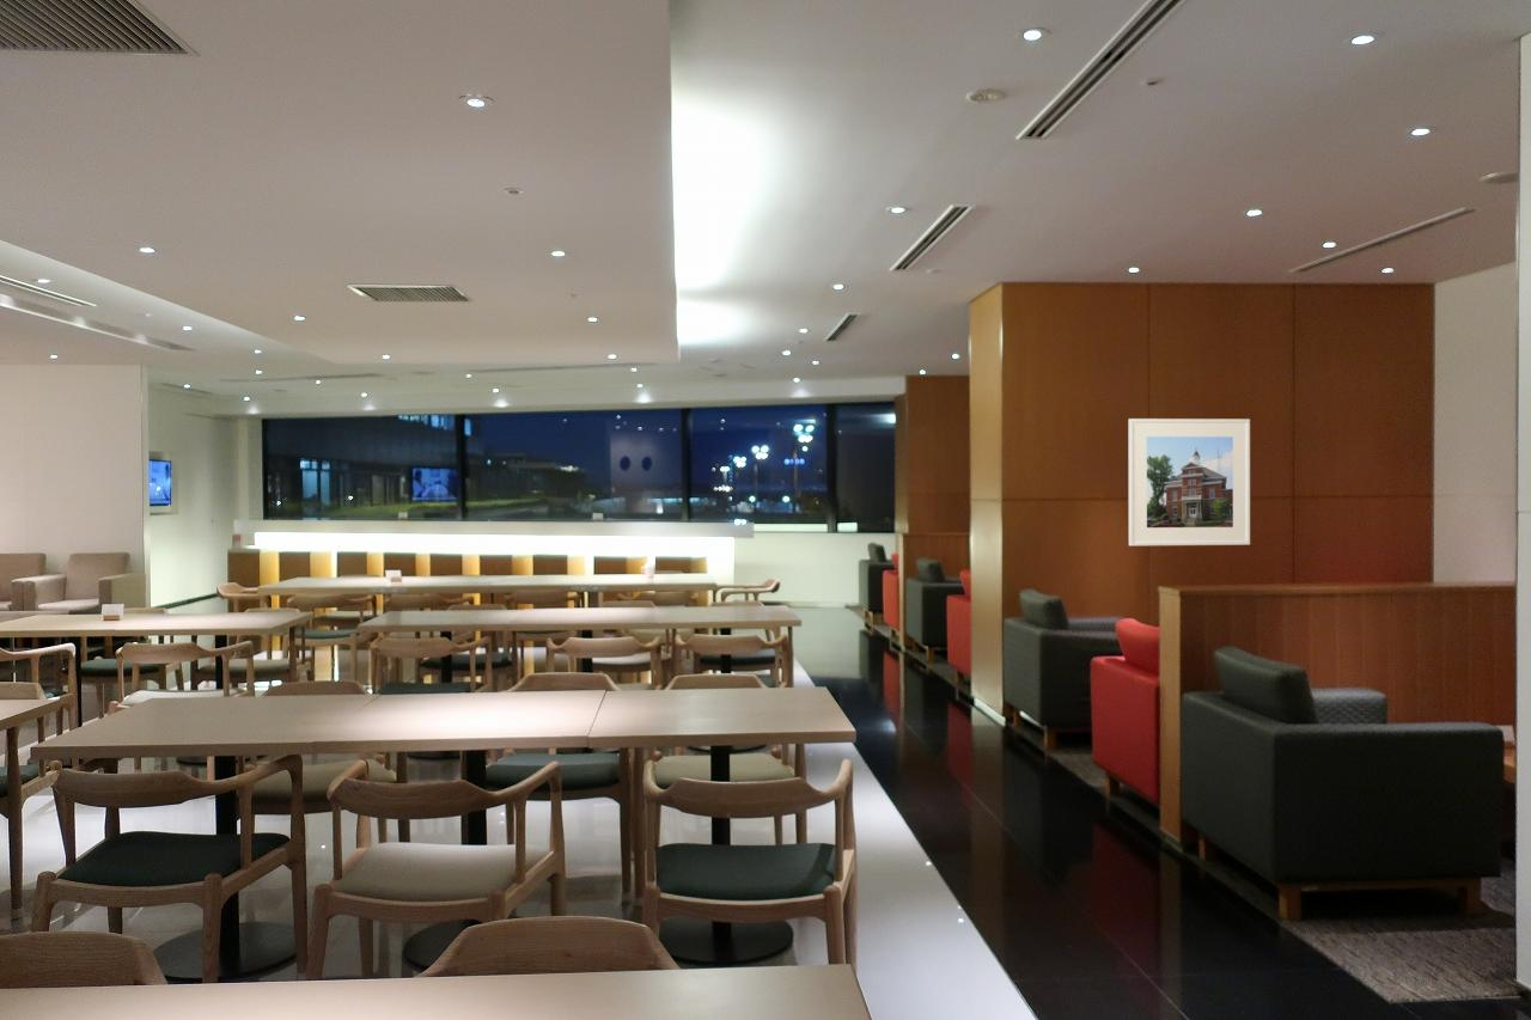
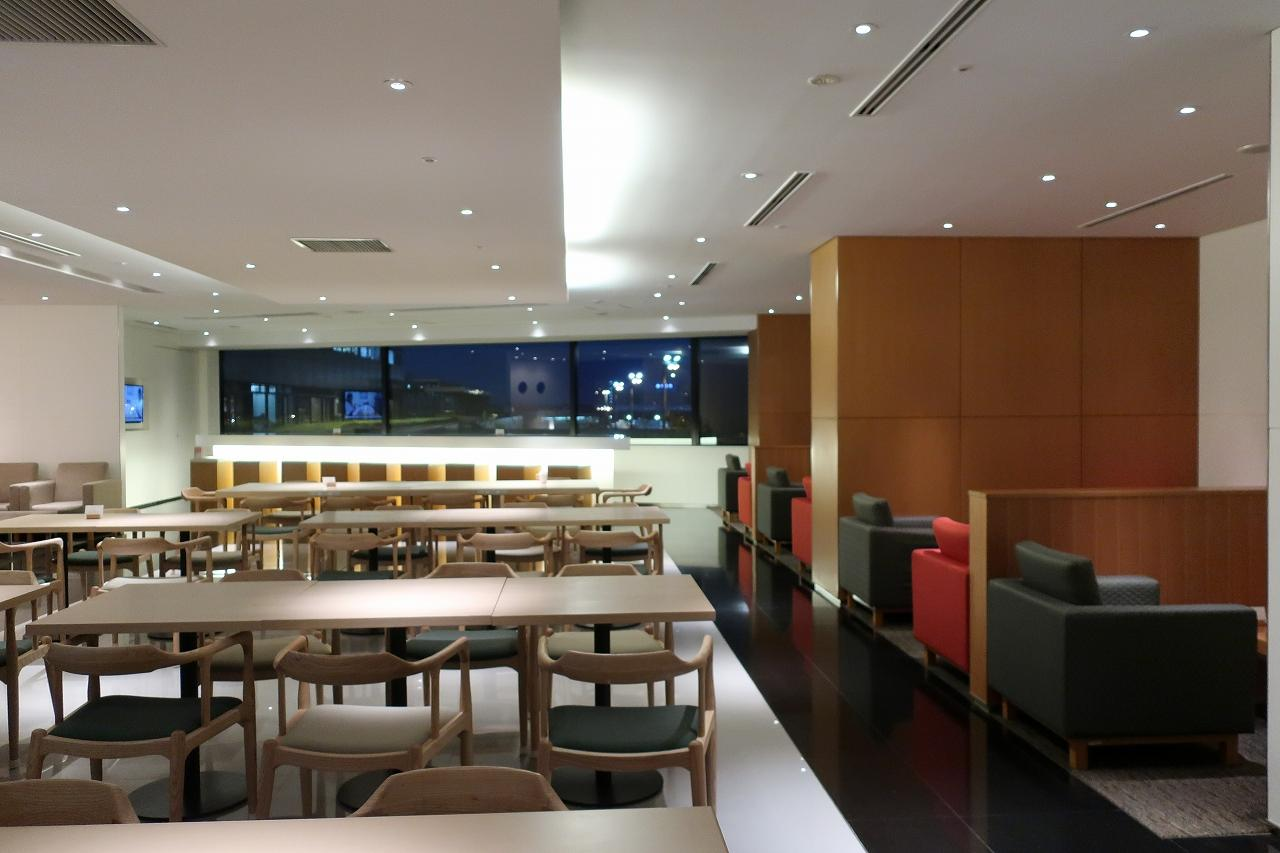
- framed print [1128,417,1251,546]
